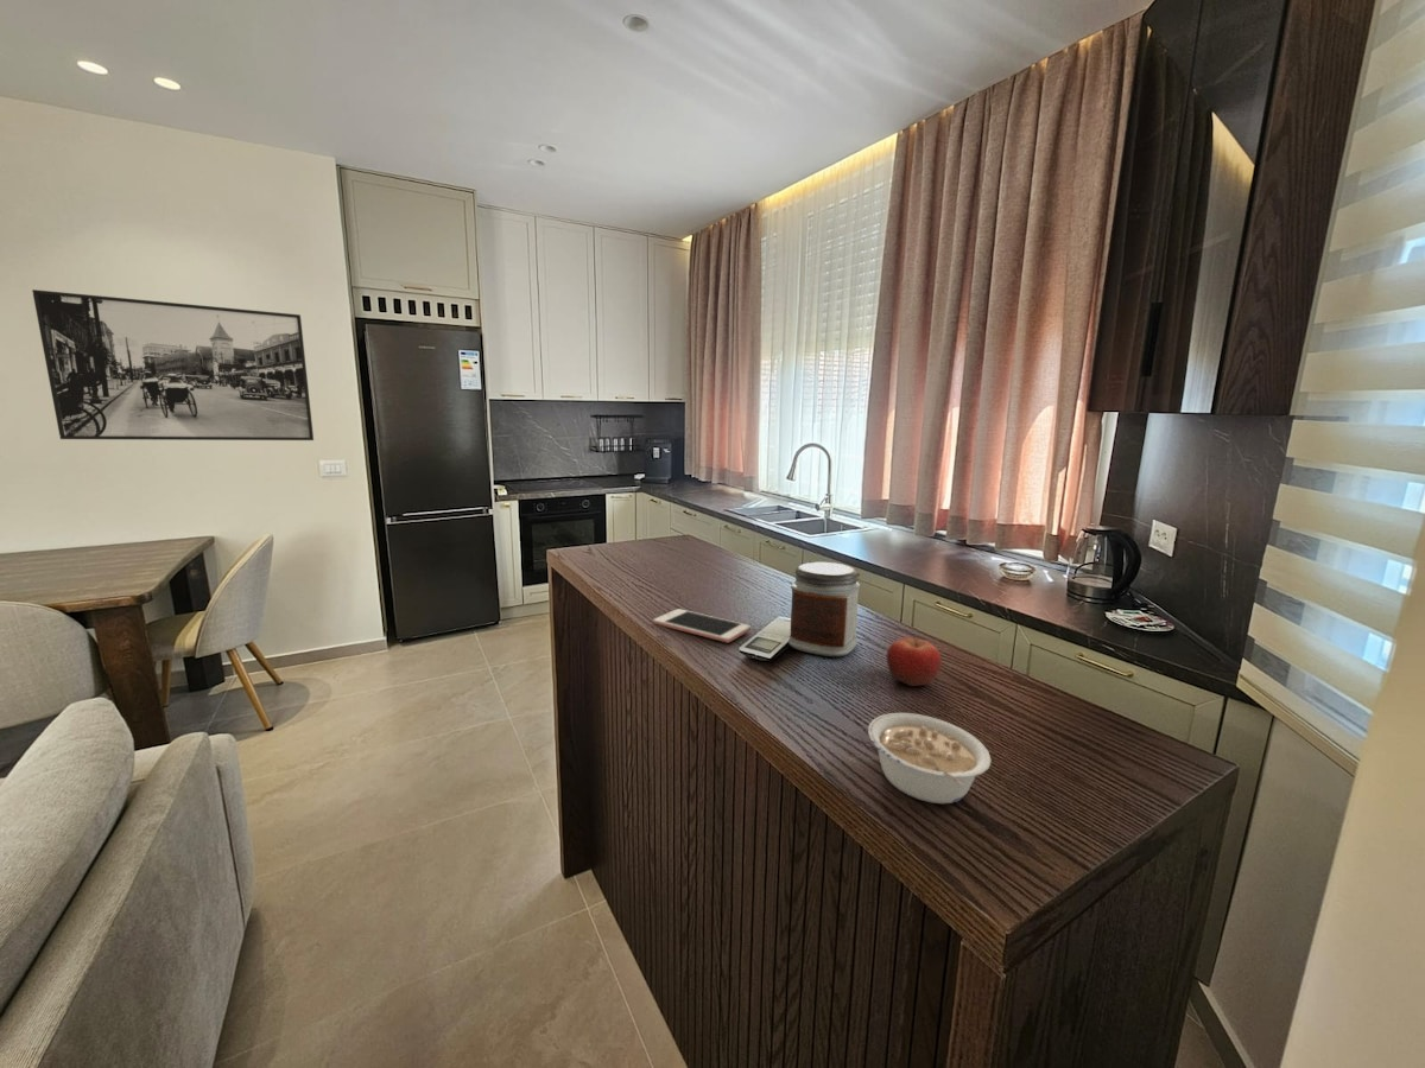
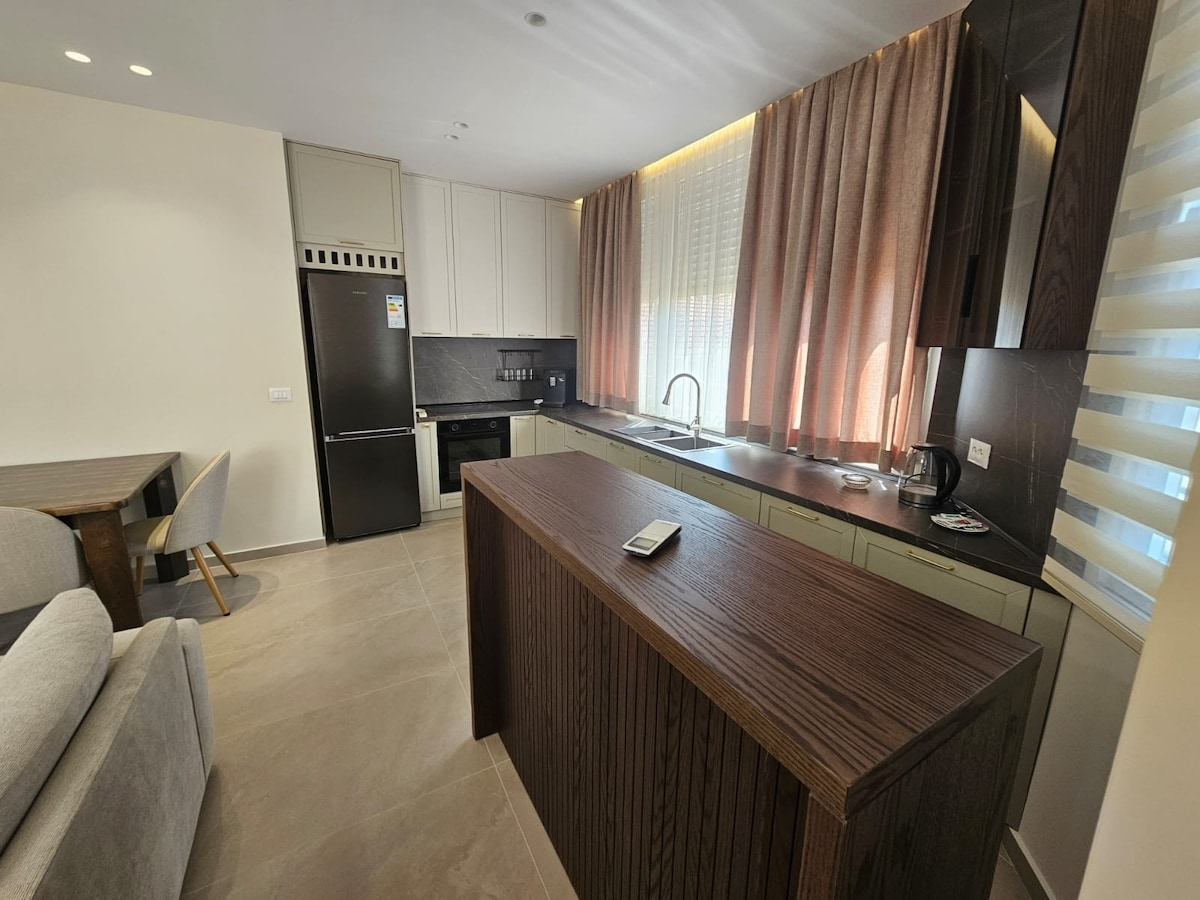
- cell phone [652,608,752,643]
- fruit [886,632,943,687]
- jar [787,561,861,657]
- legume [867,712,993,805]
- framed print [31,288,315,441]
